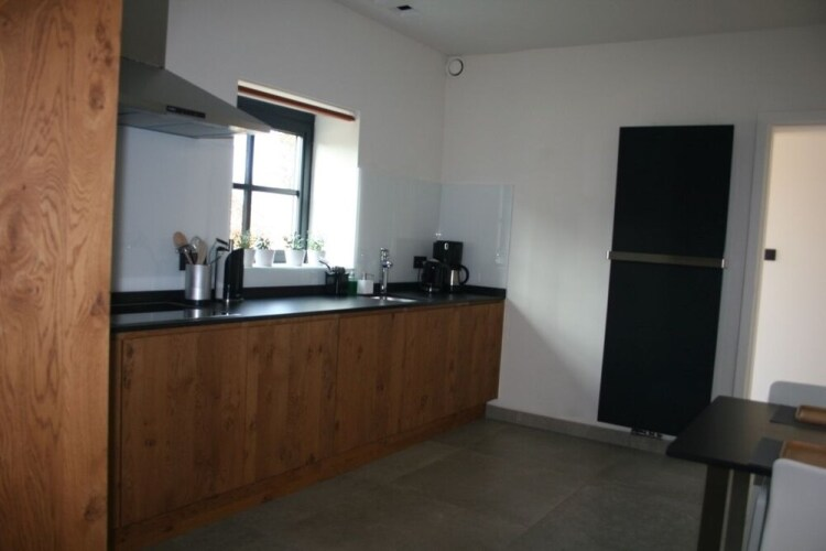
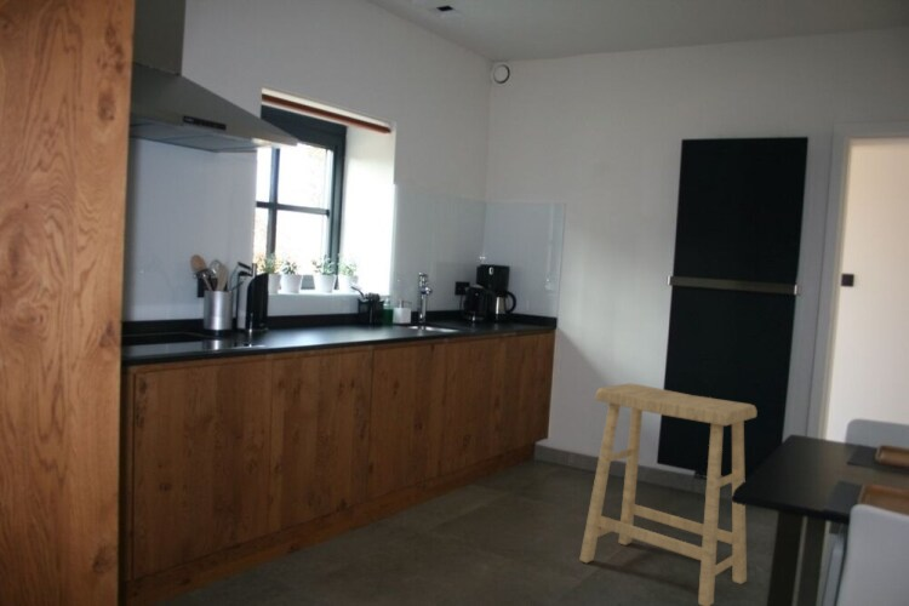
+ stool [578,383,758,606]
